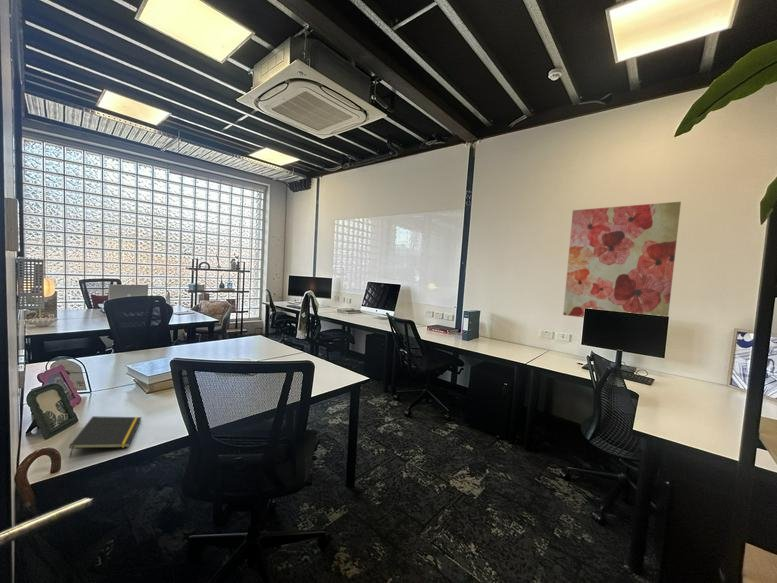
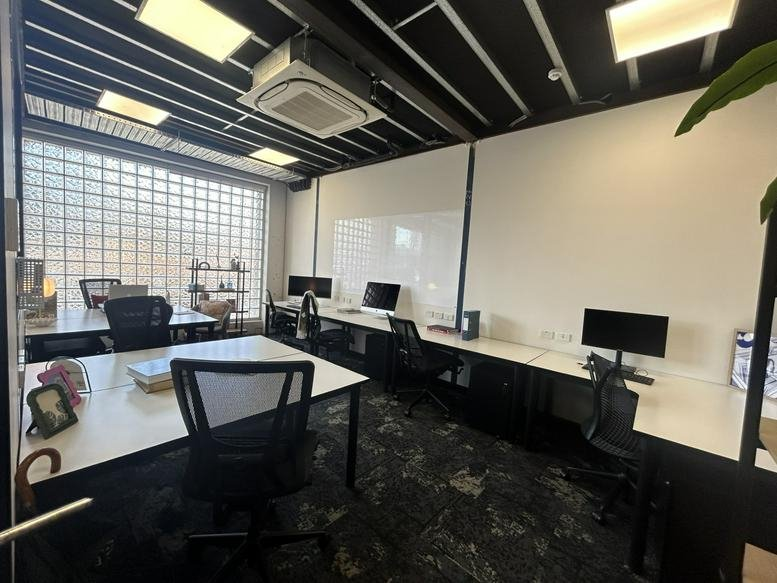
- wall art [562,201,682,318]
- notepad [68,415,143,459]
